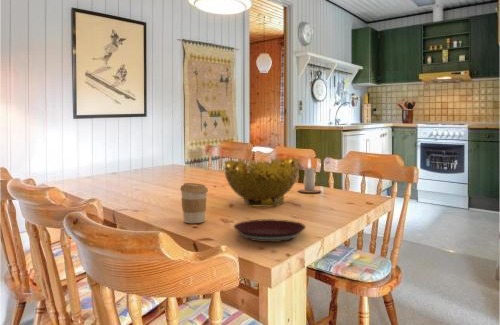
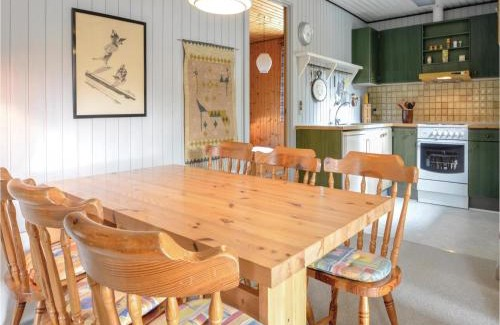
- coffee cup [179,182,209,224]
- decorative bowl [223,157,300,208]
- plate [233,218,307,243]
- candle [297,158,322,193]
